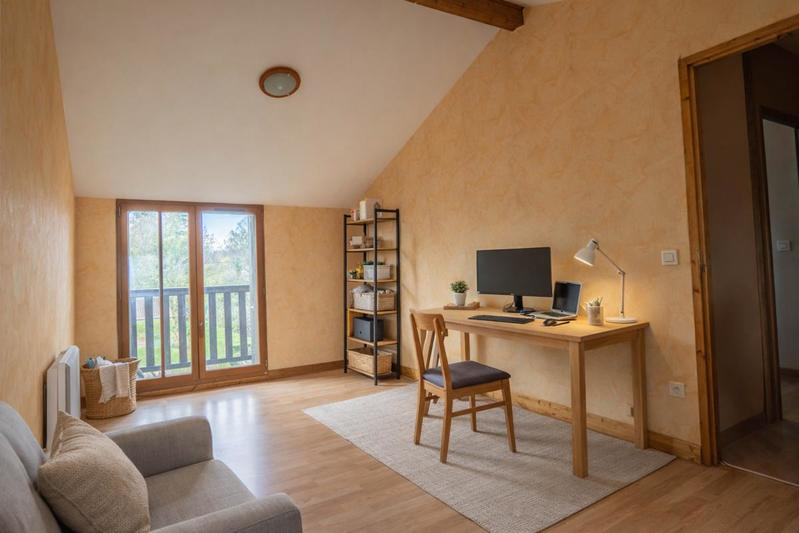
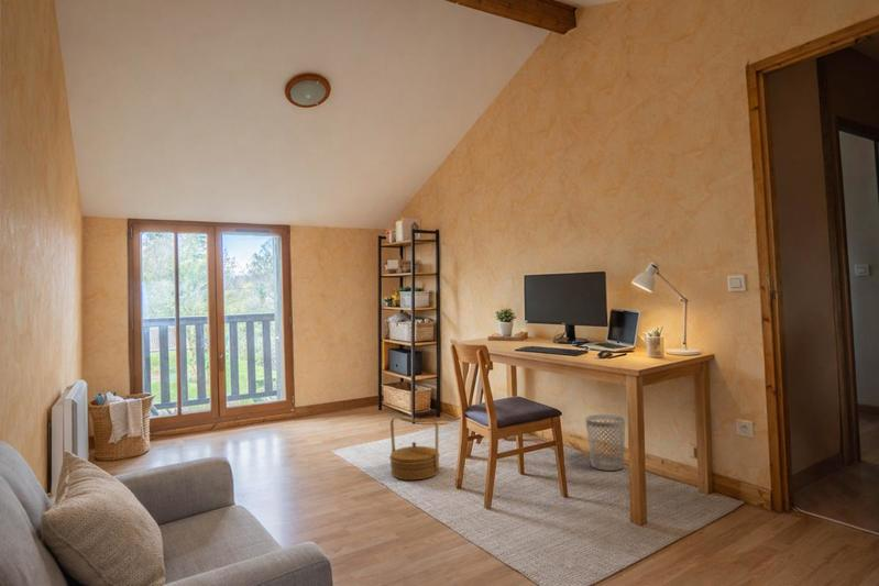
+ basket [388,416,441,482]
+ wastebasket [584,413,626,472]
